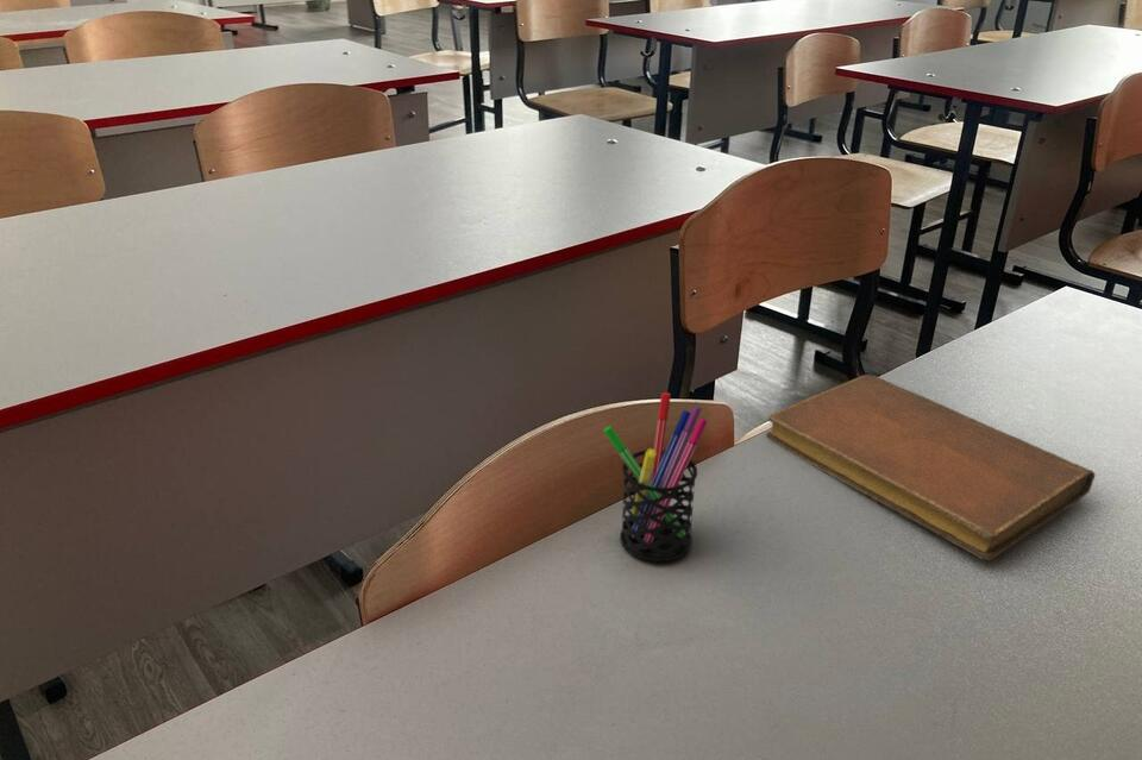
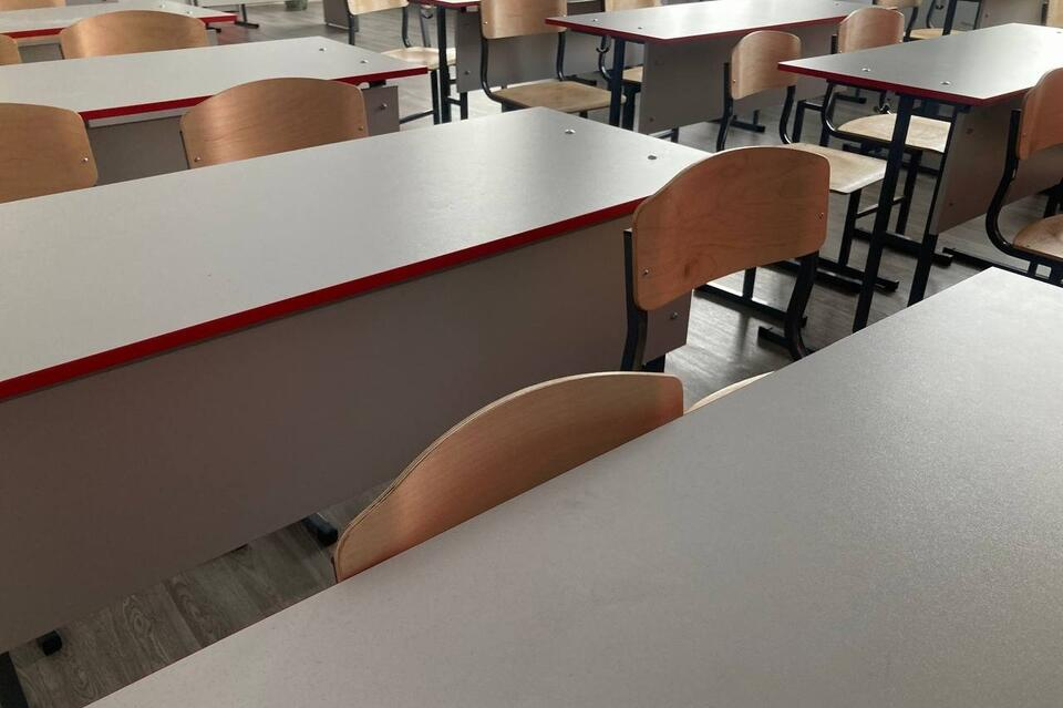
- pen holder [602,391,709,563]
- notebook [766,373,1096,561]
